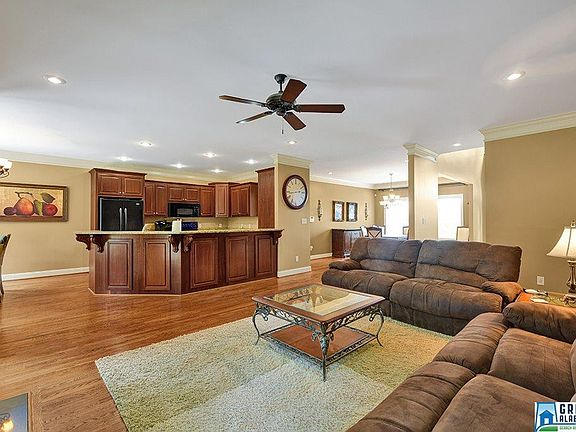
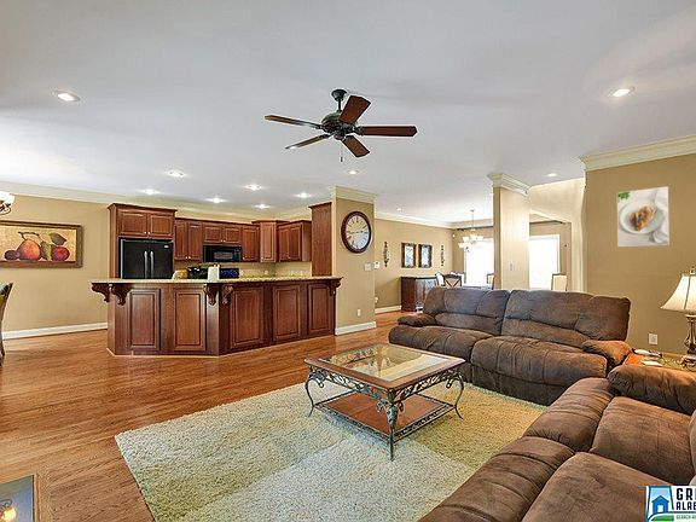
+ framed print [616,185,671,248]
